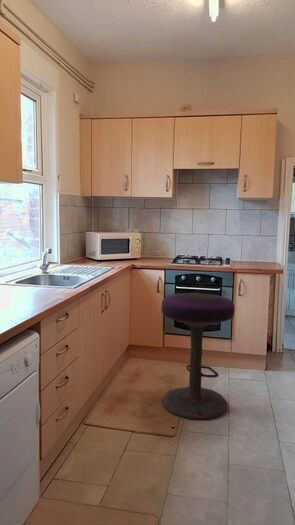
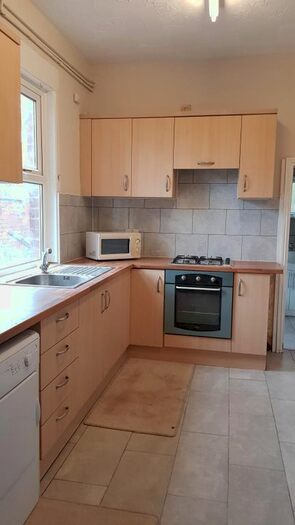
- stool [161,292,236,420]
